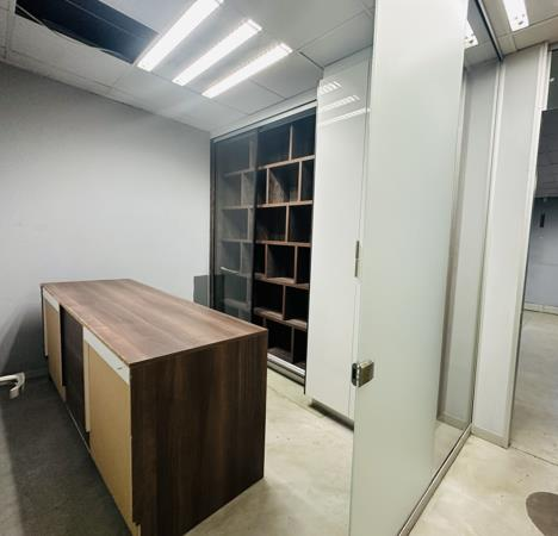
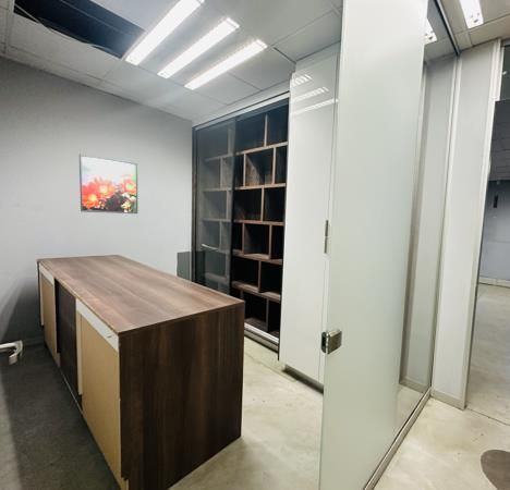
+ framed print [78,154,138,215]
